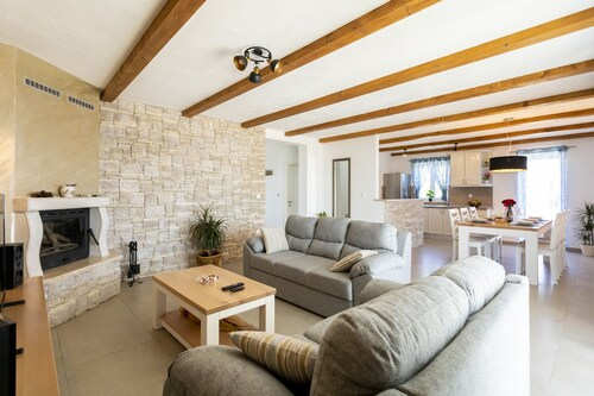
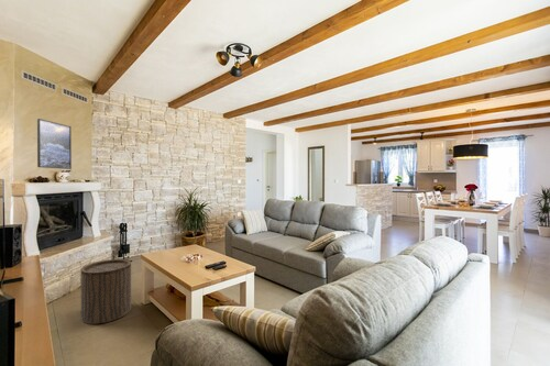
+ stool [79,258,132,325]
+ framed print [36,118,73,170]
